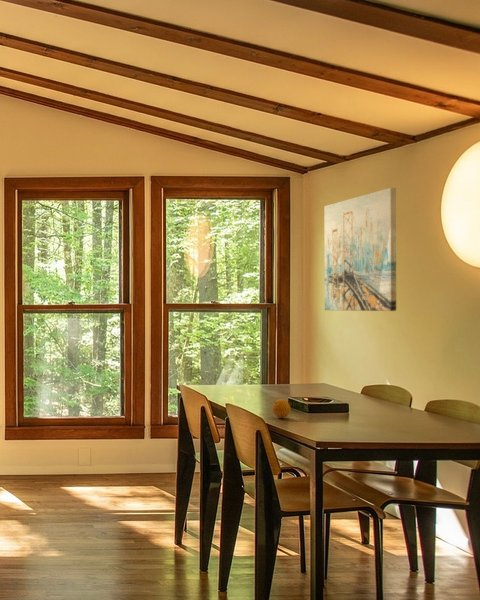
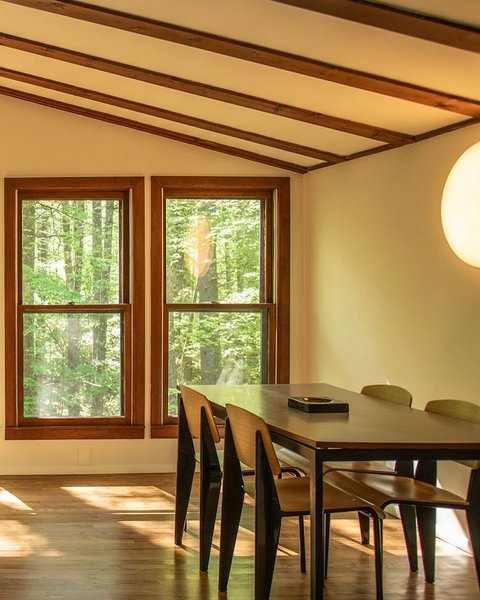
- fruit [271,398,291,419]
- wall art [323,187,397,312]
